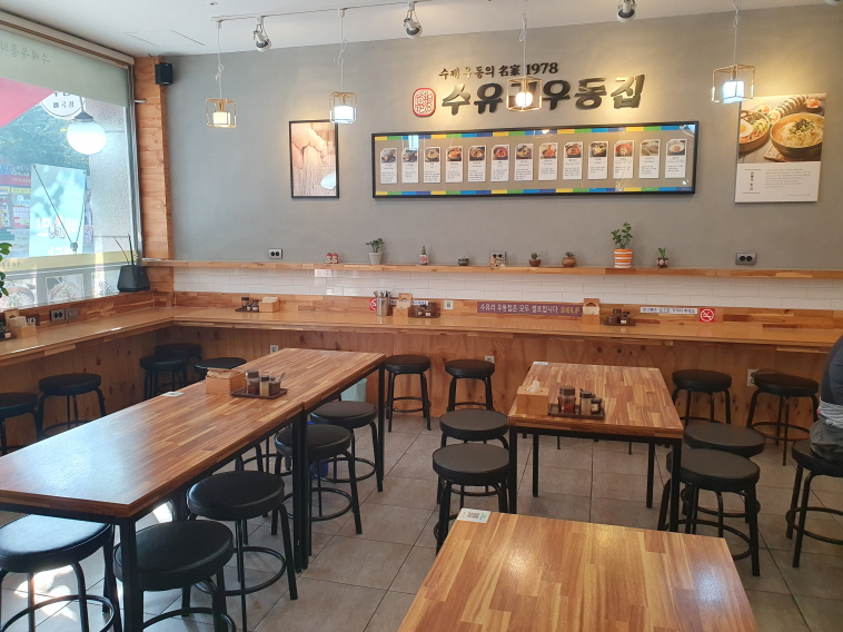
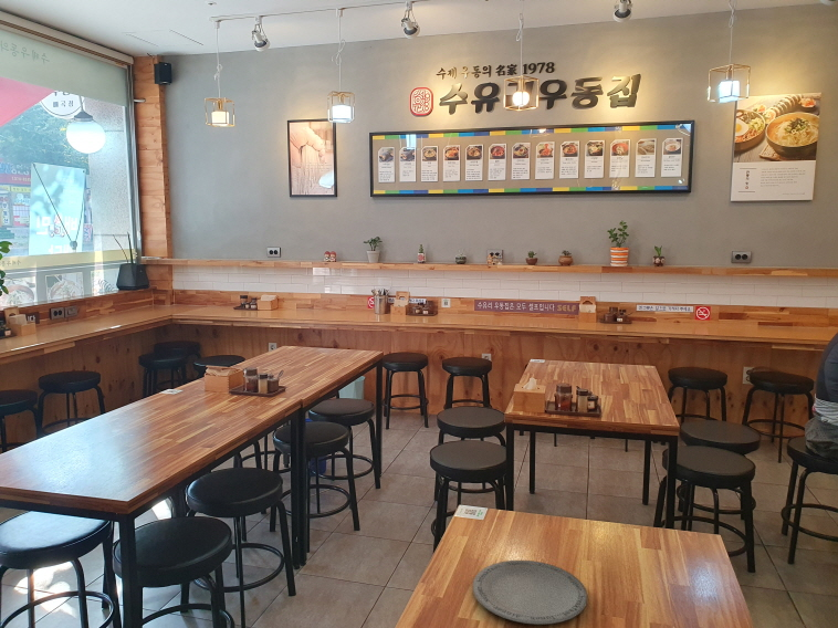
+ plate [472,559,588,626]
